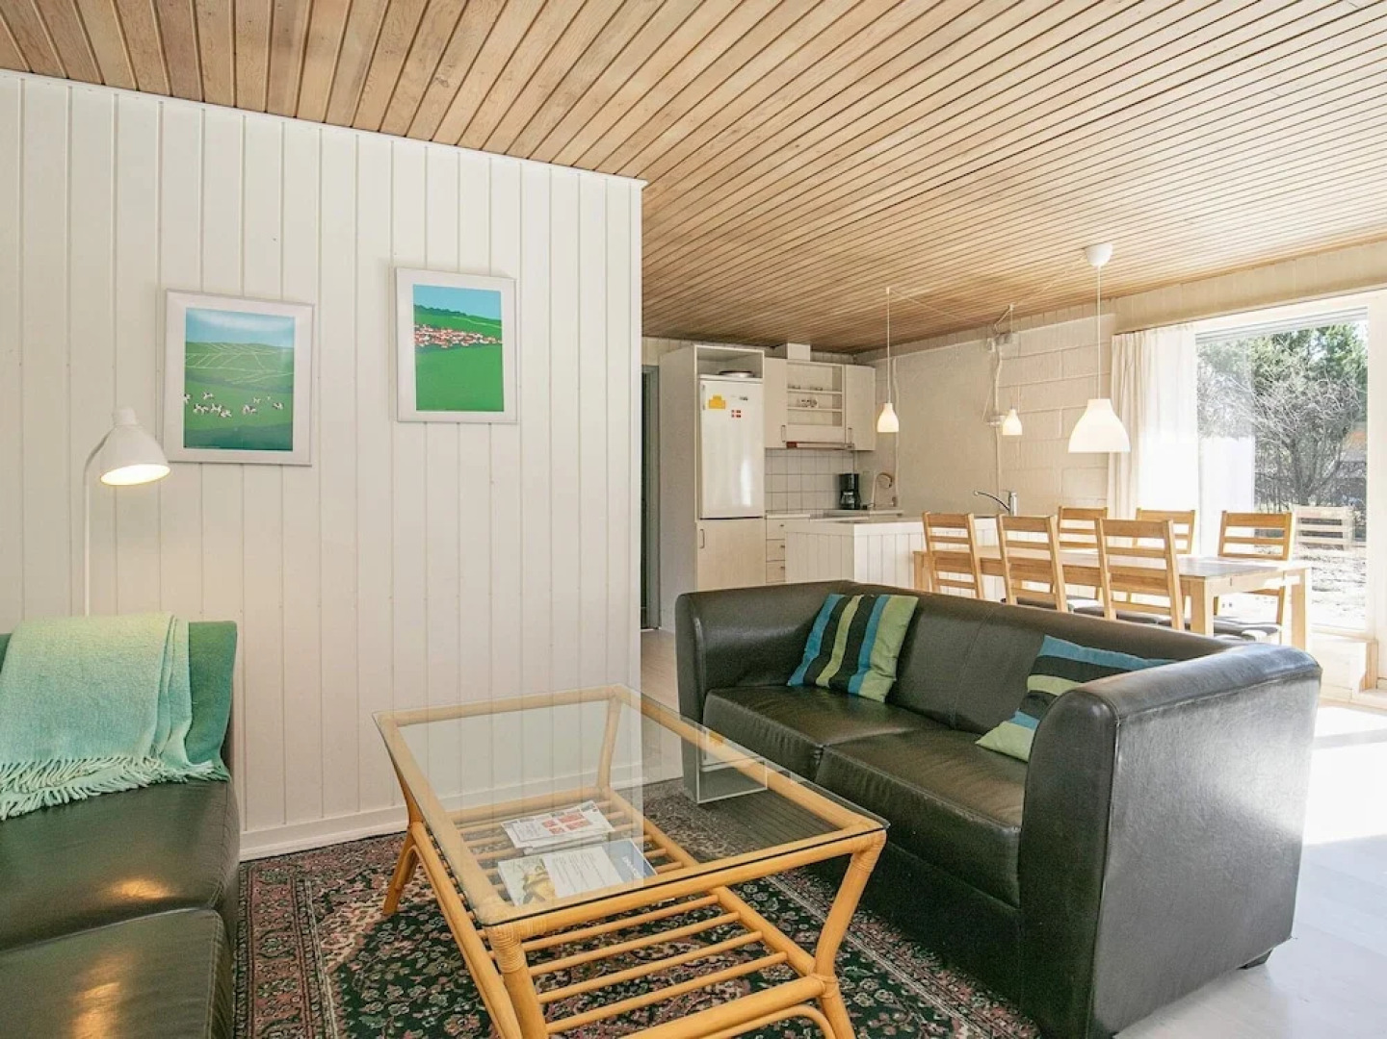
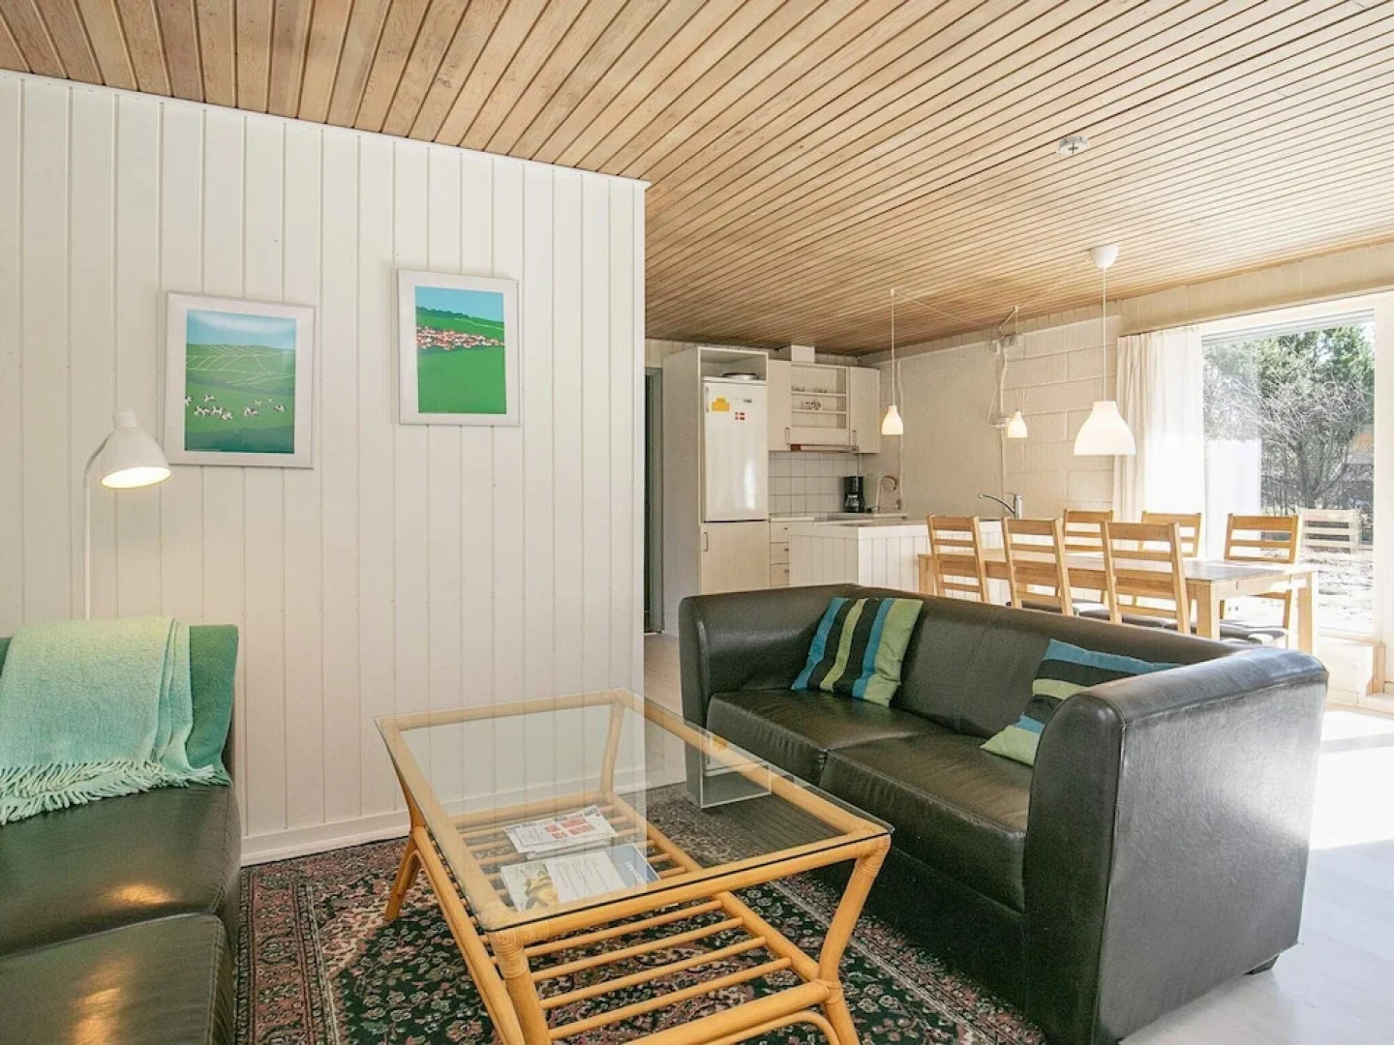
+ smoke detector [1054,135,1091,159]
